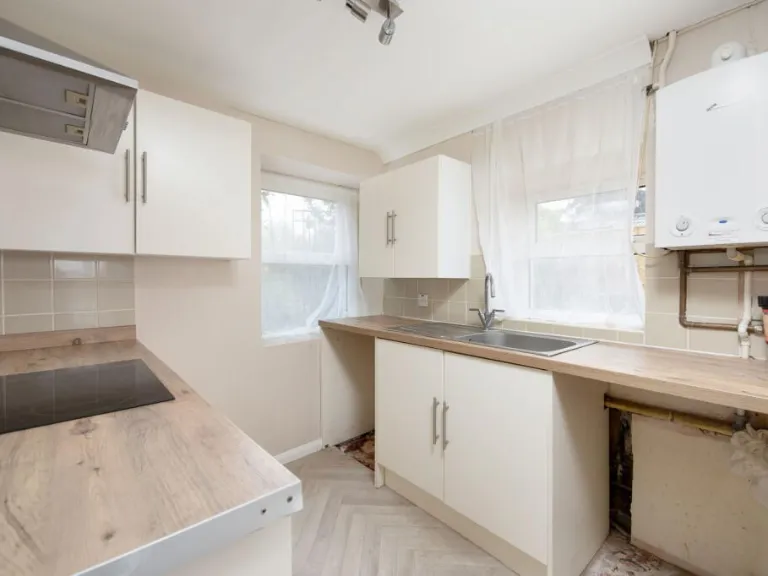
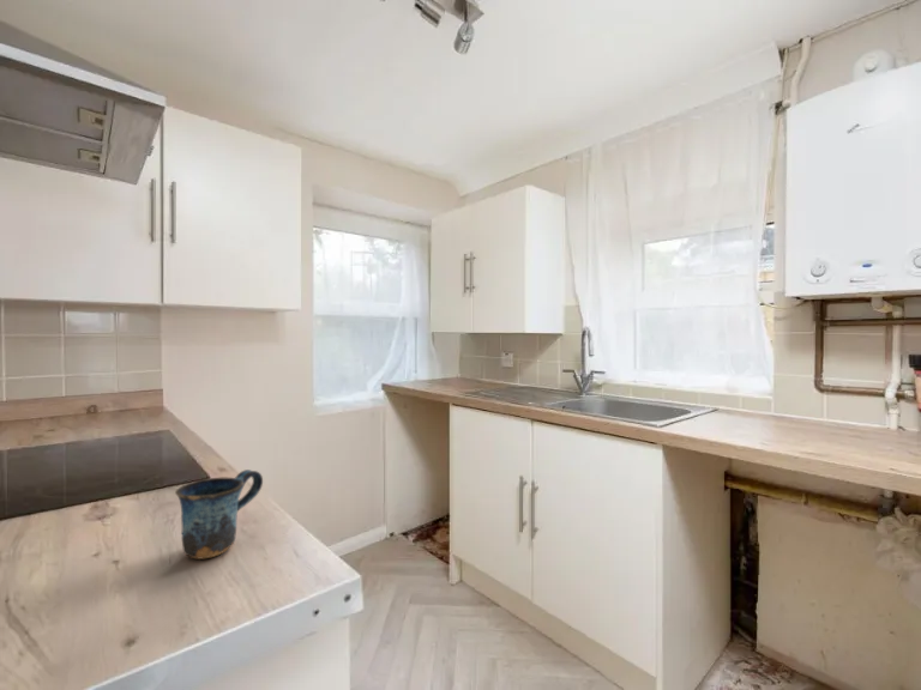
+ mug [174,468,264,561]
